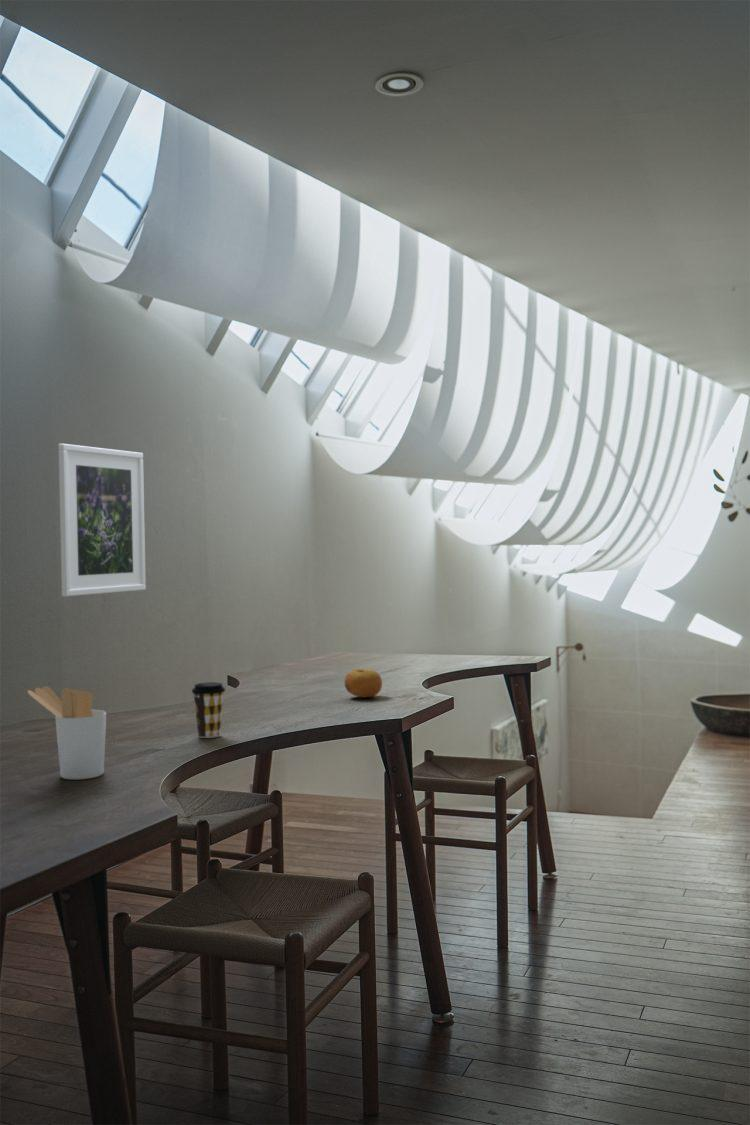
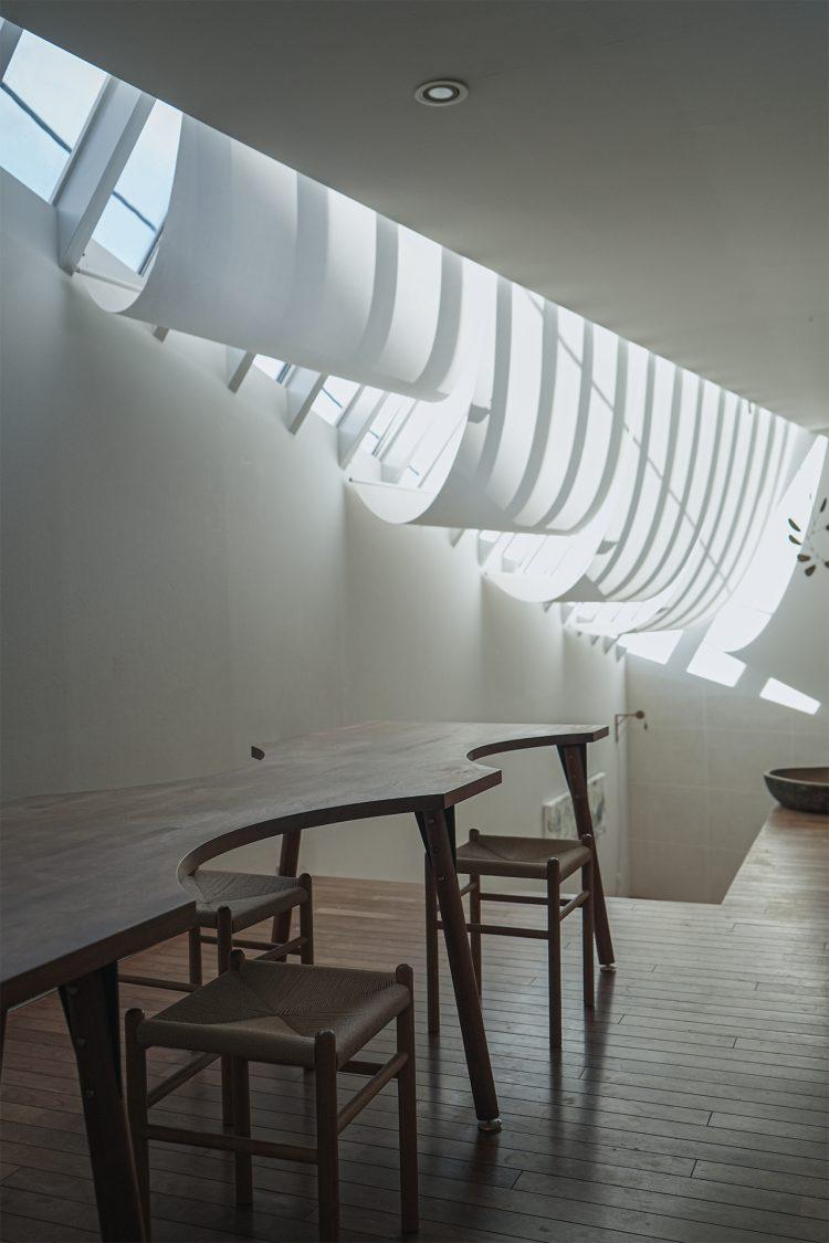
- coffee cup [191,681,226,739]
- fruit [343,668,383,698]
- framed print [58,443,147,597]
- utensil holder [26,685,107,780]
